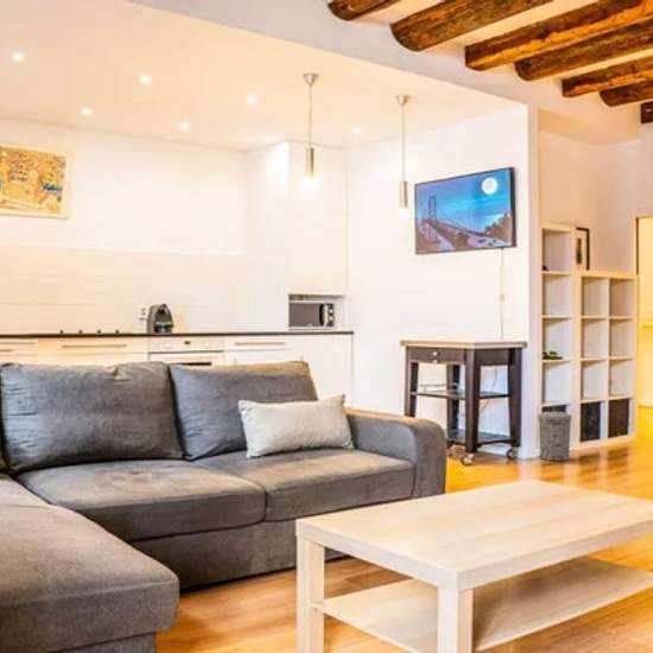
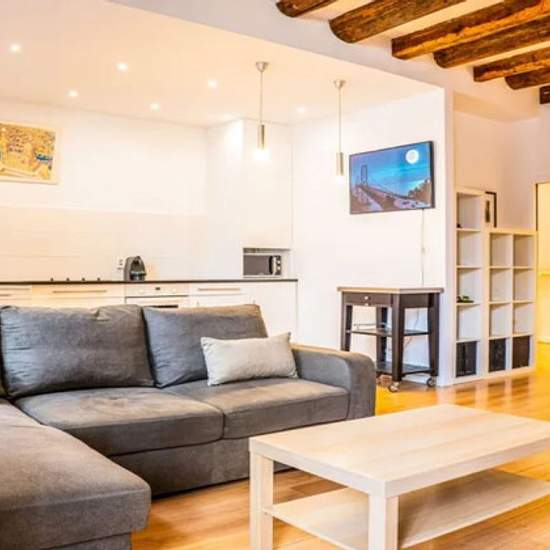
- trash can [537,410,573,462]
